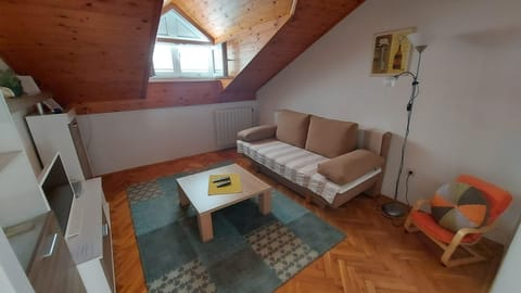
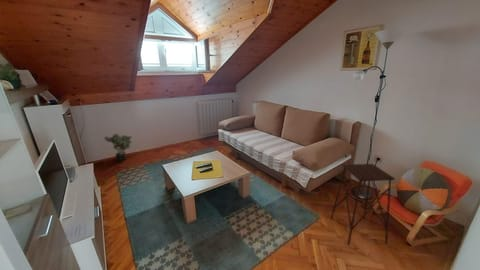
+ side table [330,163,396,246]
+ potted plant [102,132,134,162]
